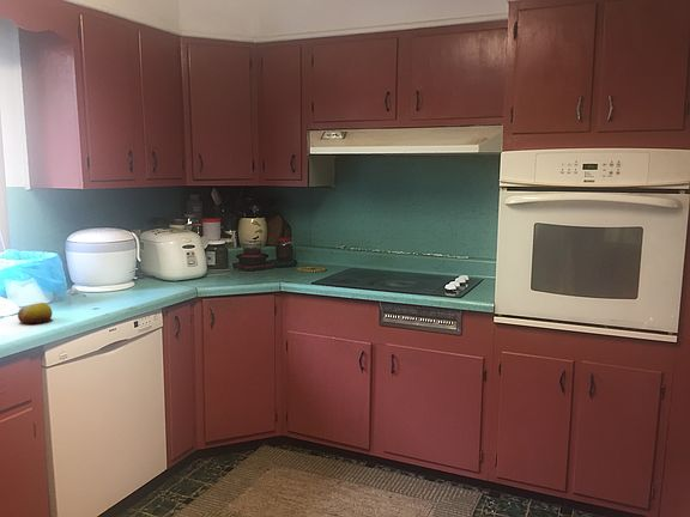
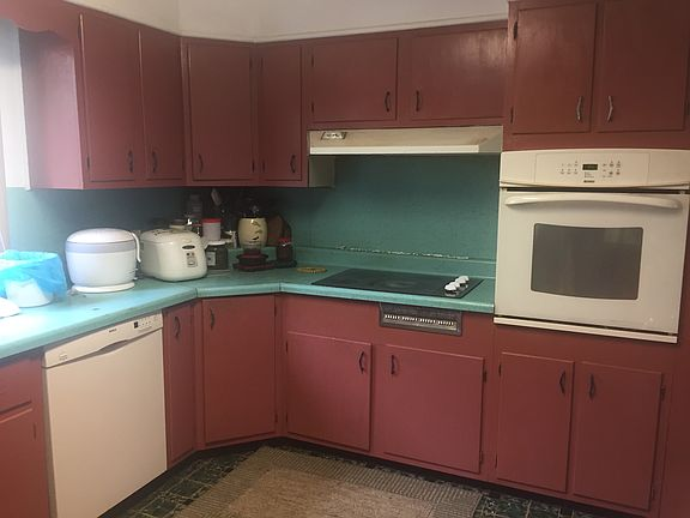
- fruit [17,302,54,324]
